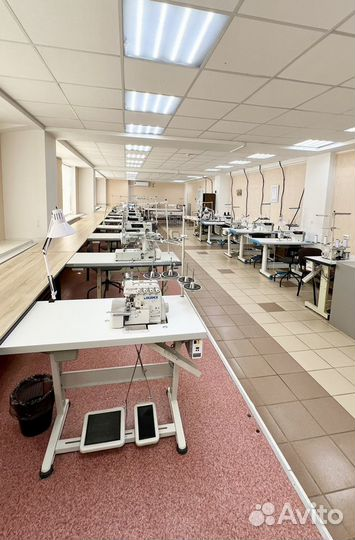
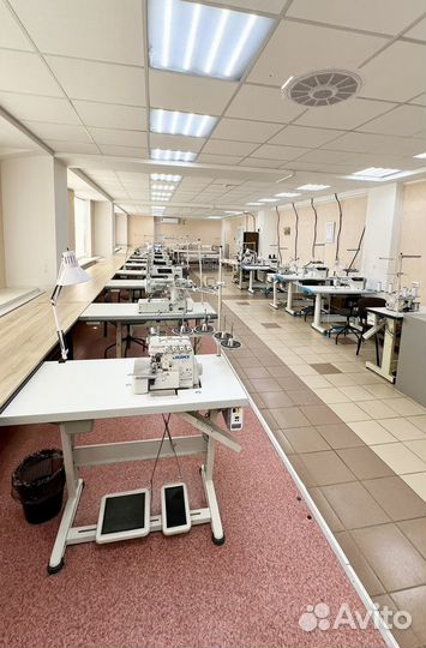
+ ceiling vent [281,62,370,110]
